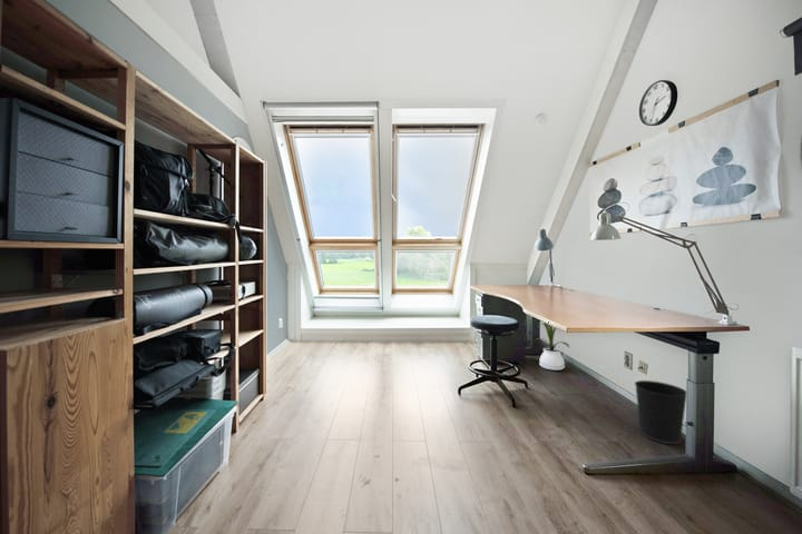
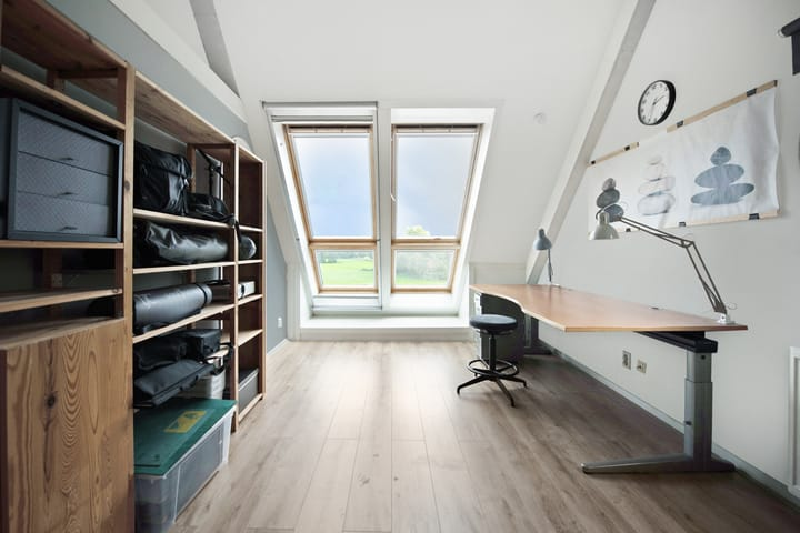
- house plant [536,322,570,372]
- wastebasket [634,379,687,445]
